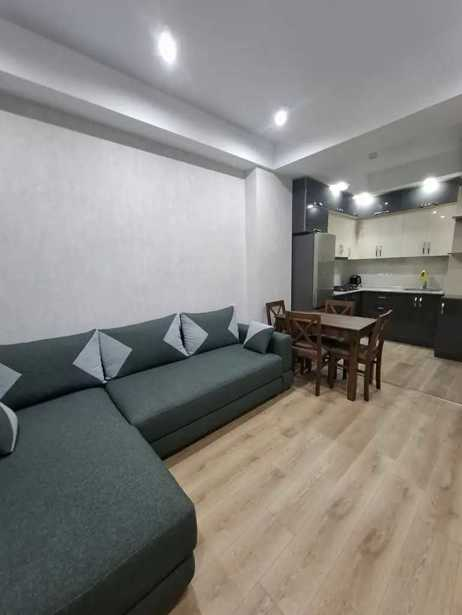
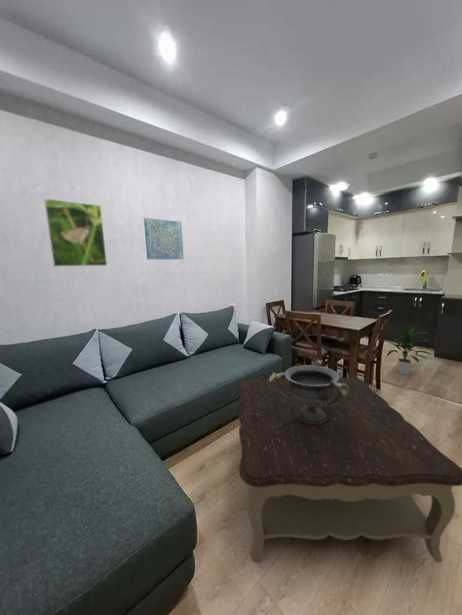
+ wall art [143,217,184,260]
+ indoor plant [385,325,432,376]
+ decorative bowl [268,359,349,424]
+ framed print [43,197,108,268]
+ coffee table [237,376,462,563]
